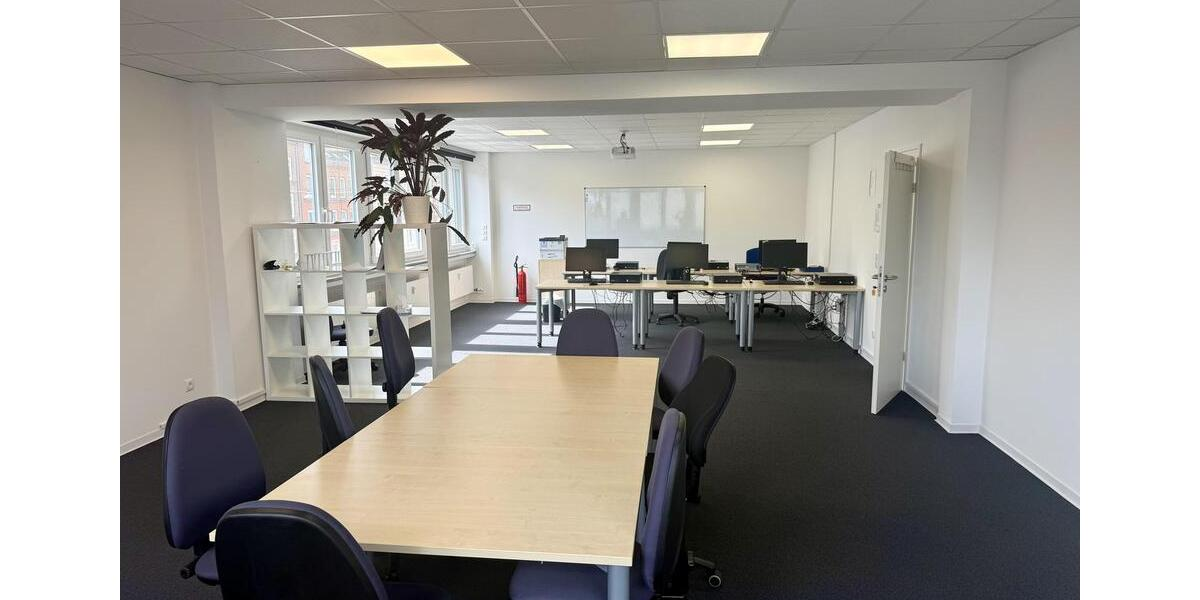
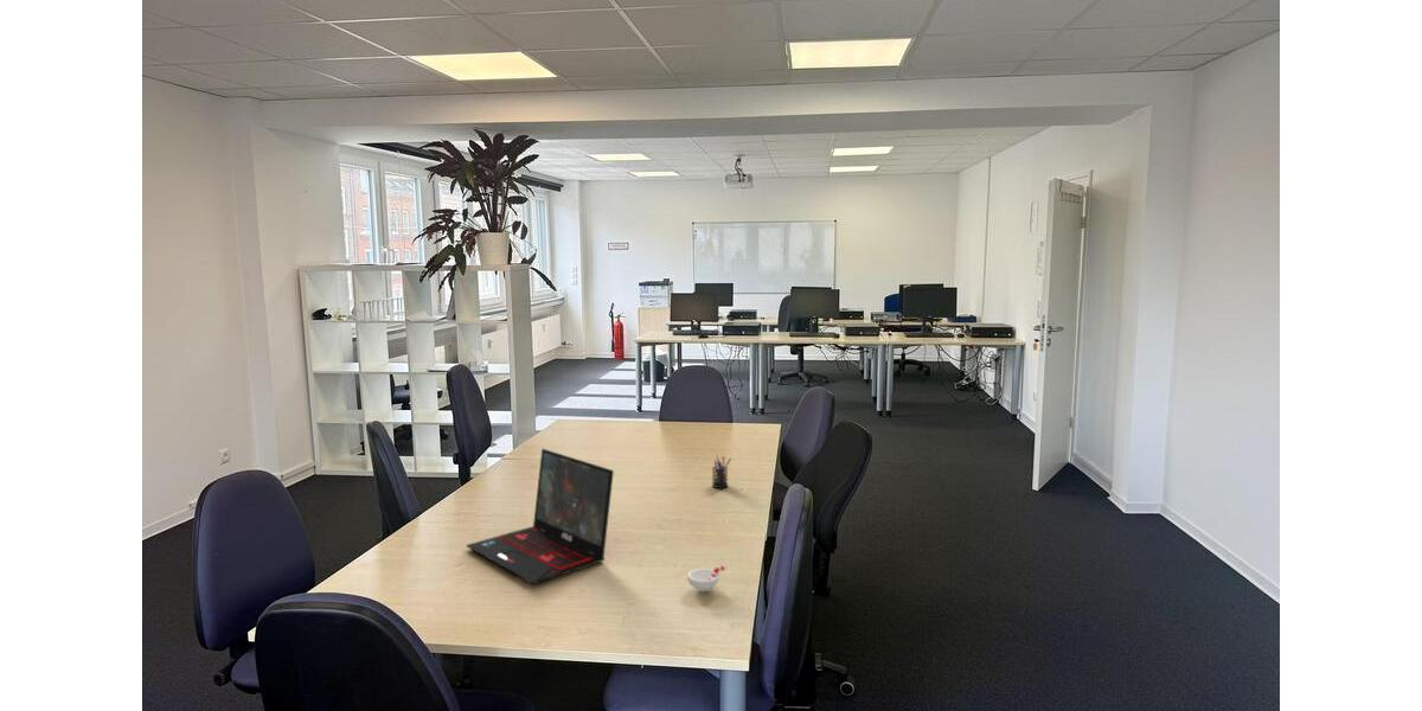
+ pen holder [711,454,732,489]
+ cup [687,564,728,592]
+ laptop [466,448,615,585]
